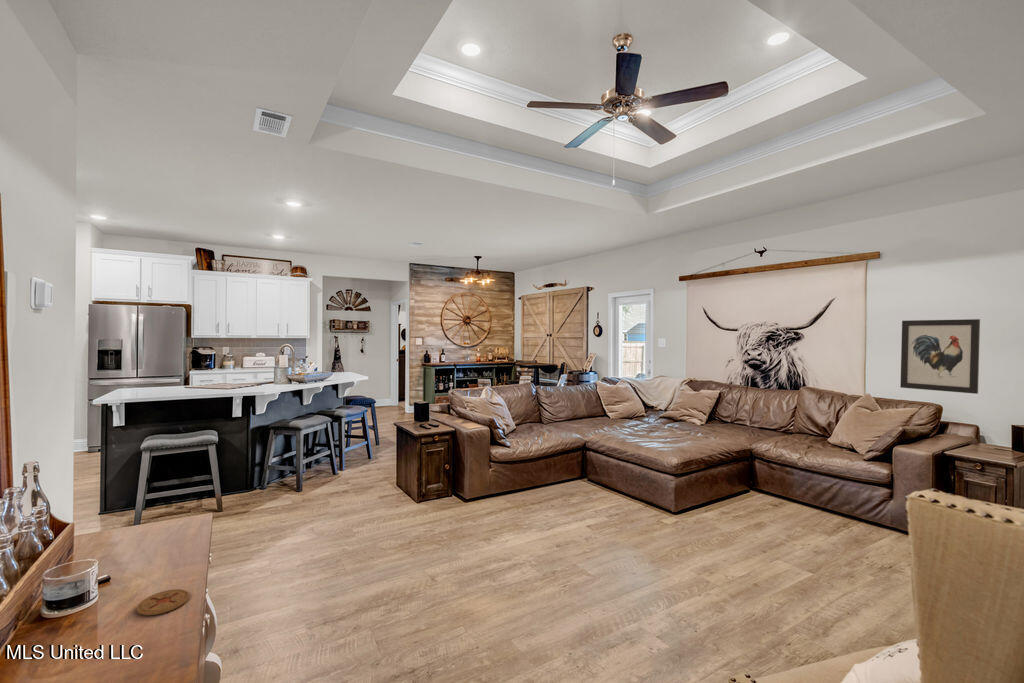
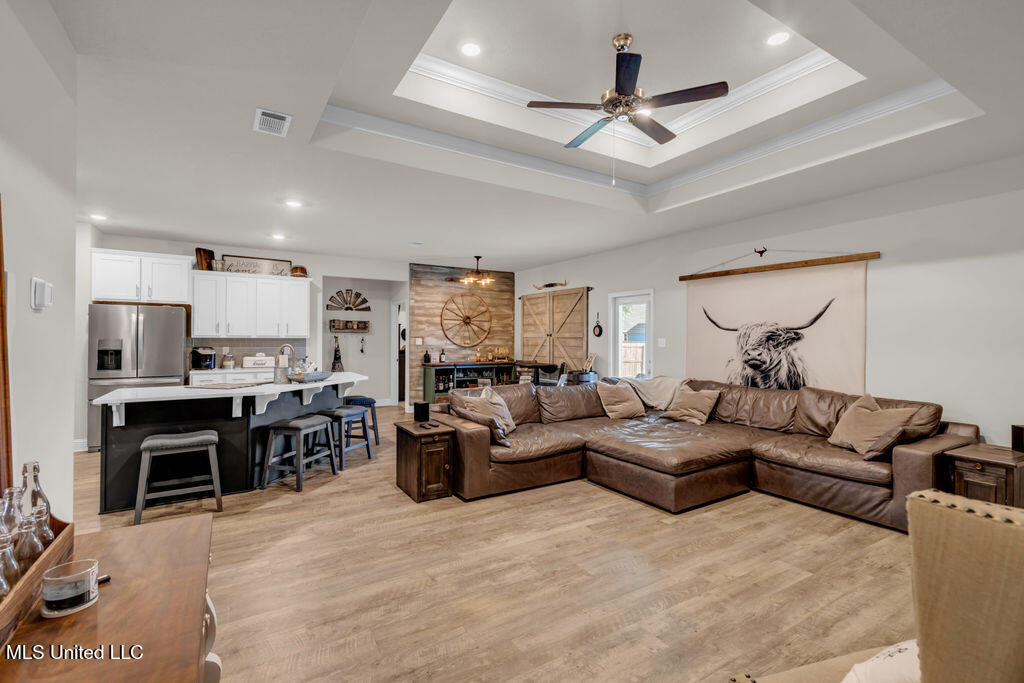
- wall art [899,318,981,395]
- coaster [136,588,190,616]
